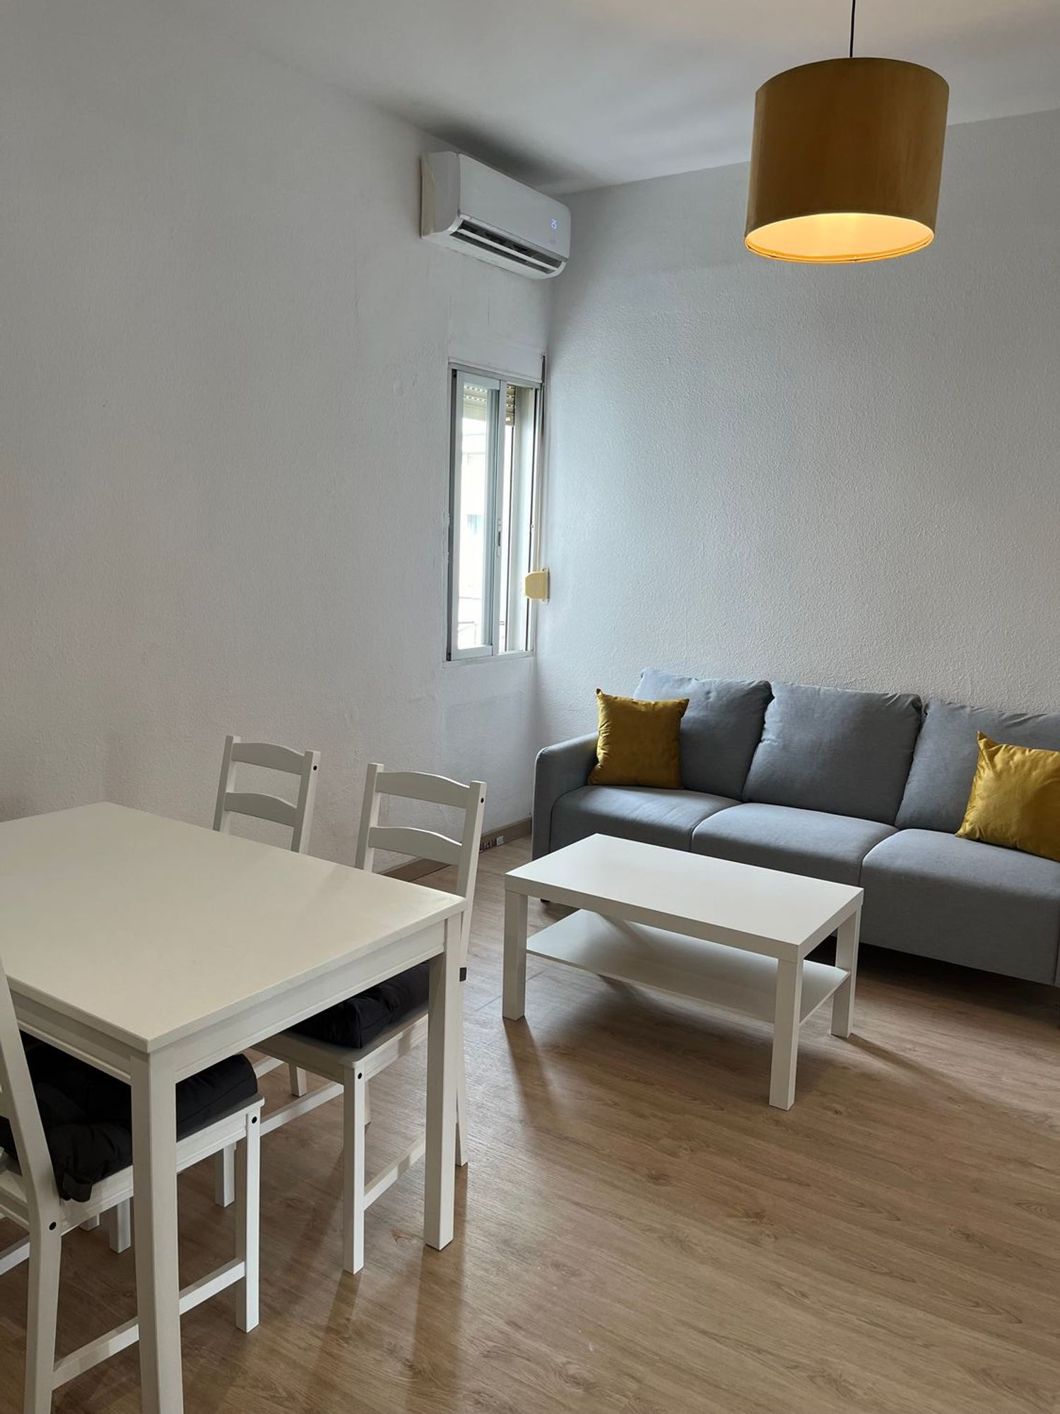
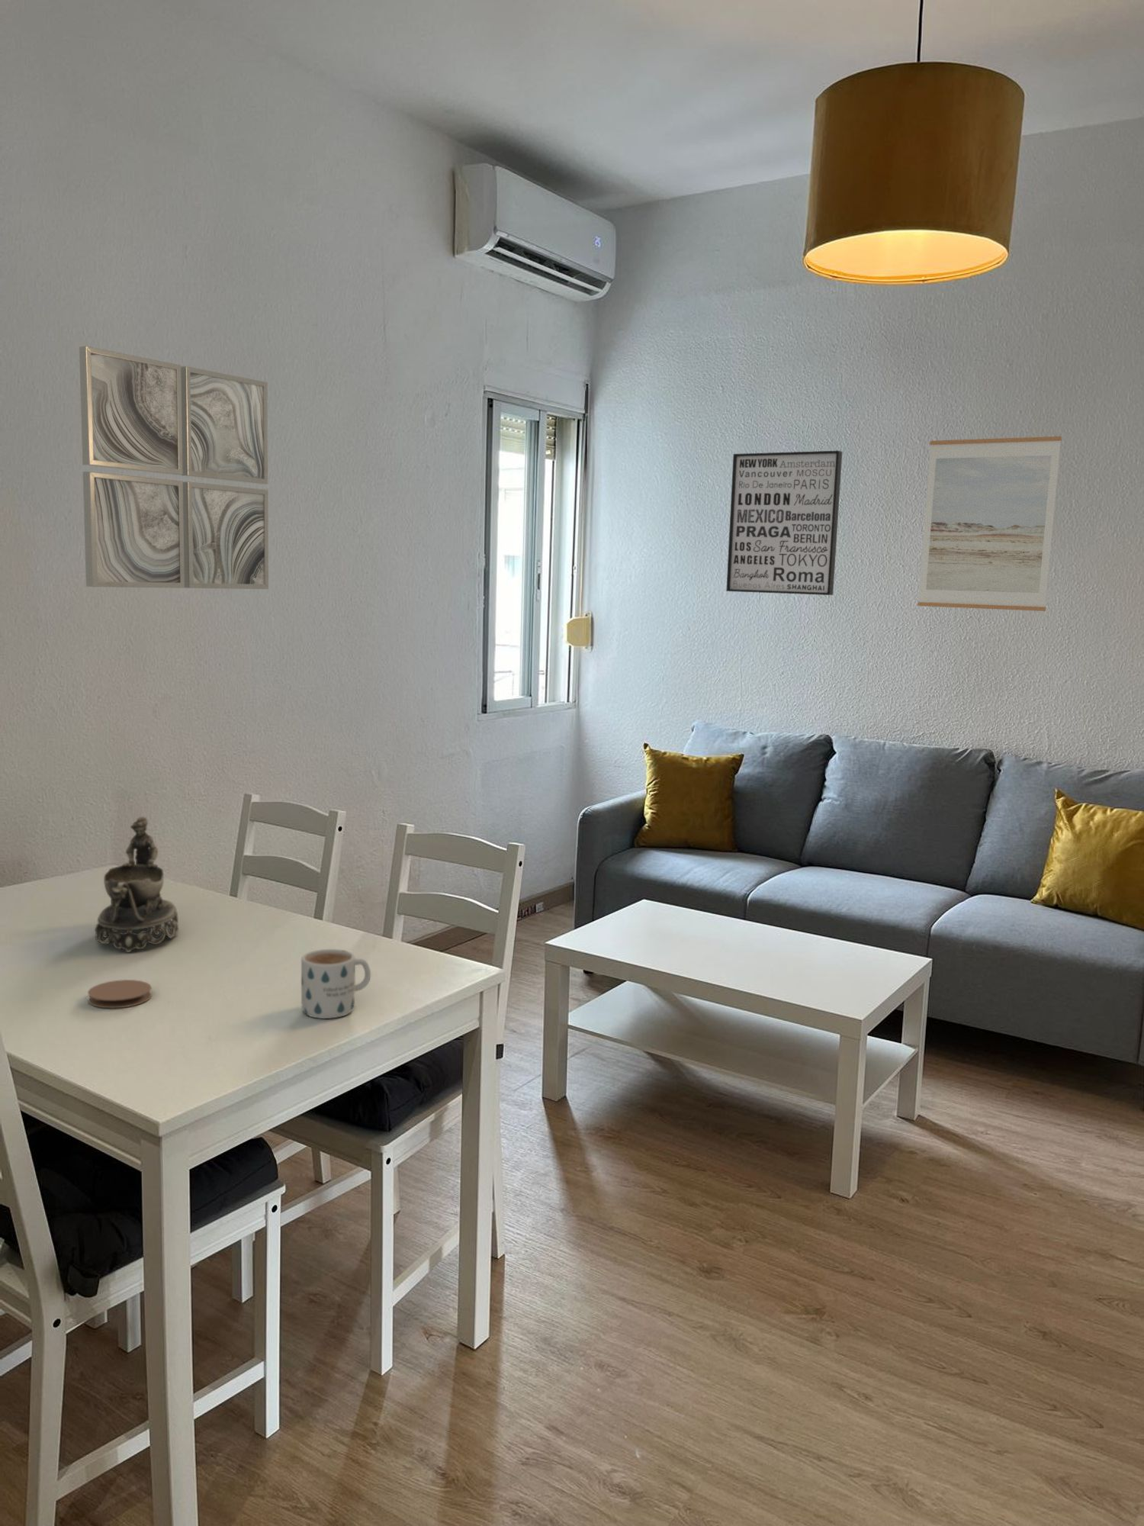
+ wall art [726,451,842,596]
+ mug [300,948,371,1019]
+ wall art [78,346,269,590]
+ coaster [87,979,153,1008]
+ wall art [917,436,1062,612]
+ decorative bowl [95,816,179,953]
